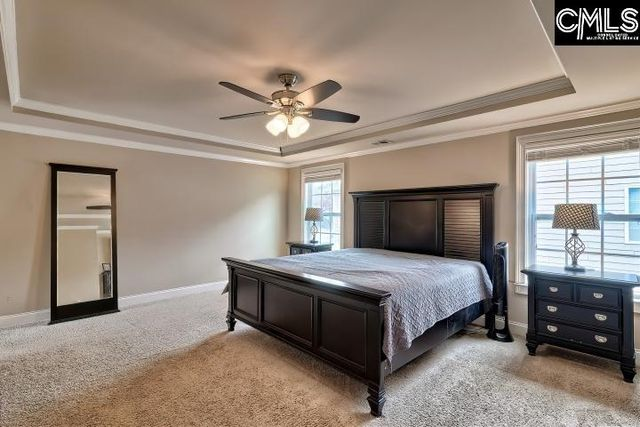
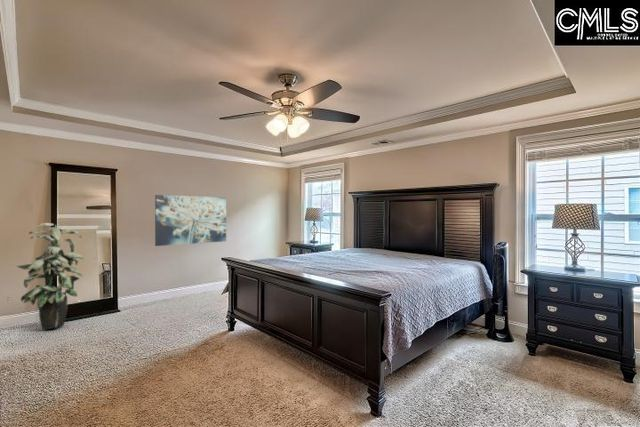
+ wall art [154,194,227,247]
+ indoor plant [15,222,85,331]
